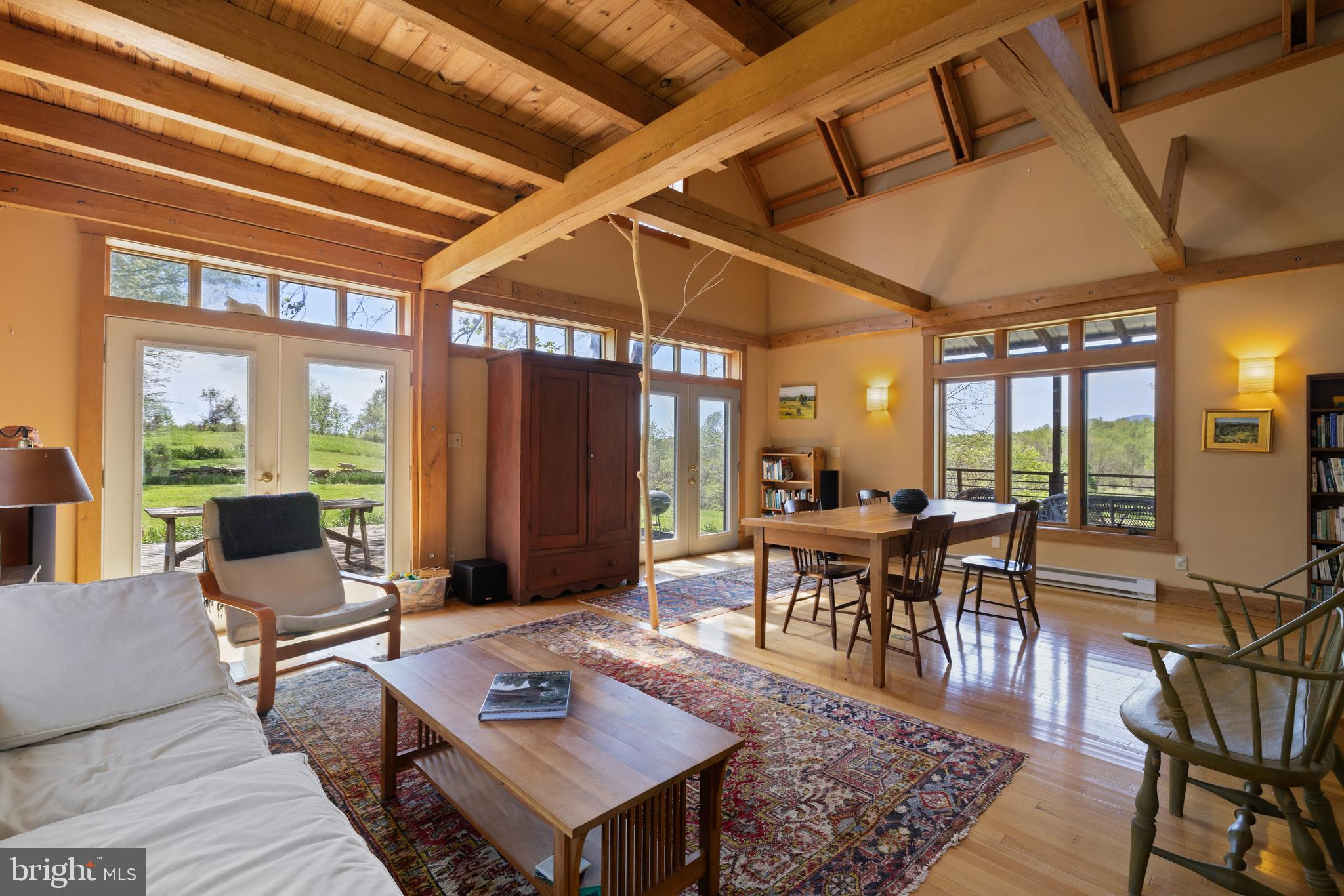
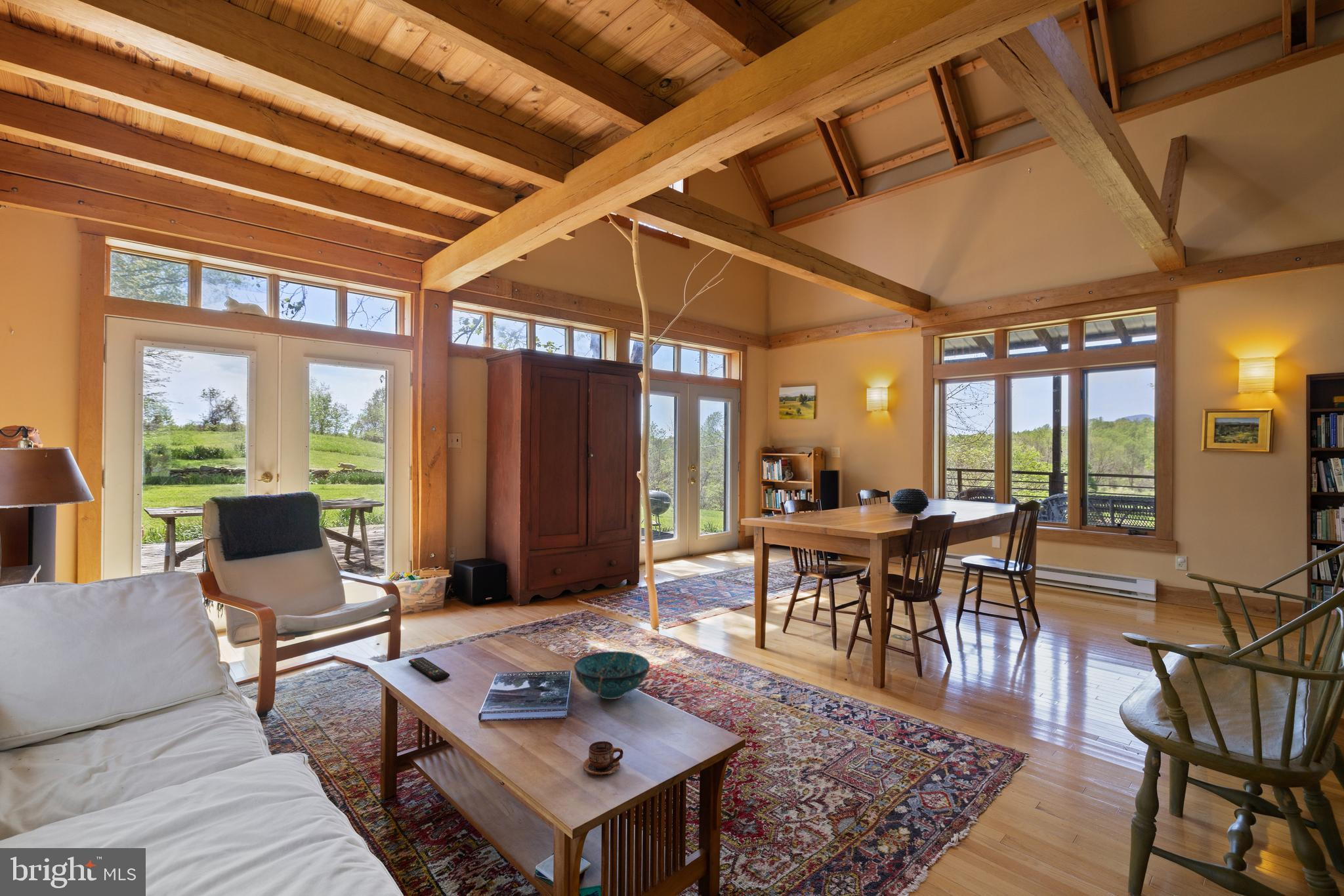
+ remote control [408,657,450,682]
+ cup [582,741,624,777]
+ decorative bowl [573,651,650,700]
